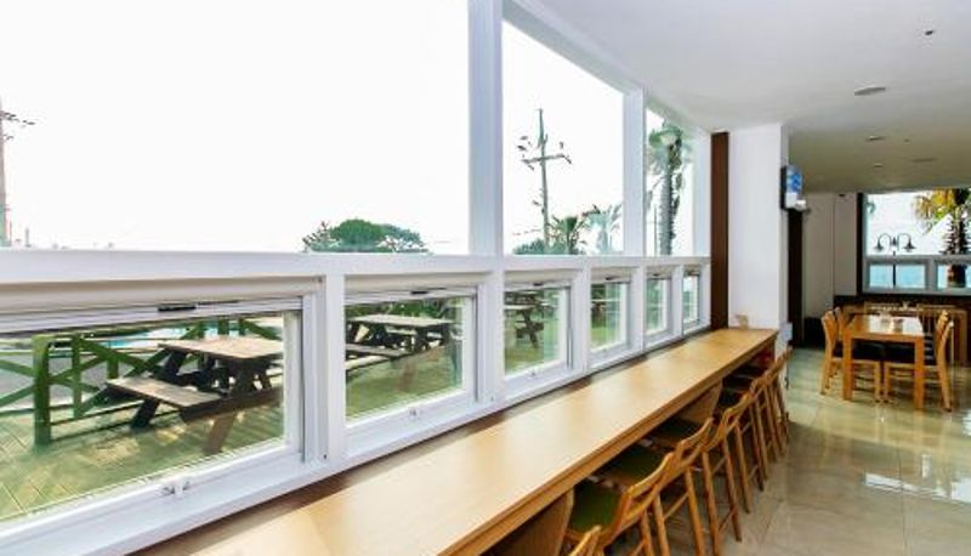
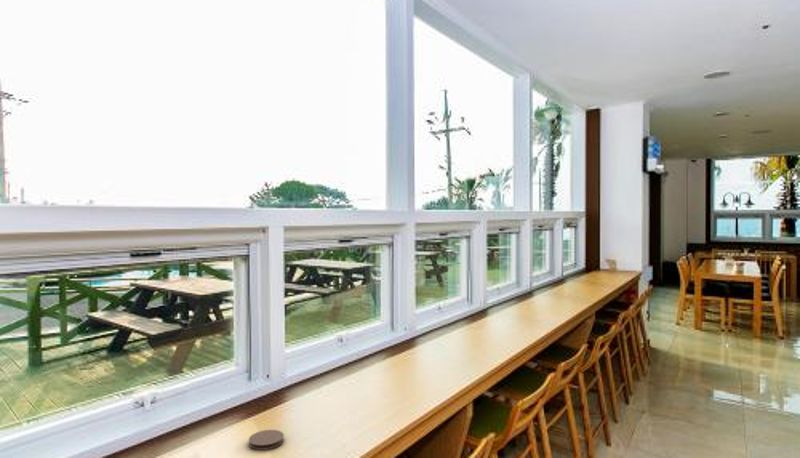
+ coaster [248,429,285,451]
